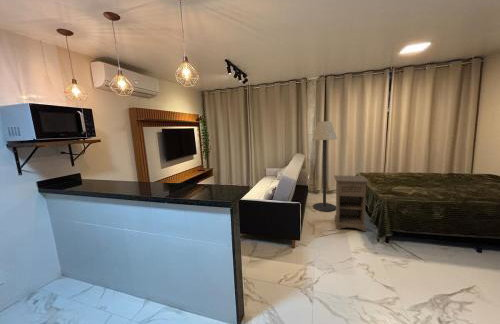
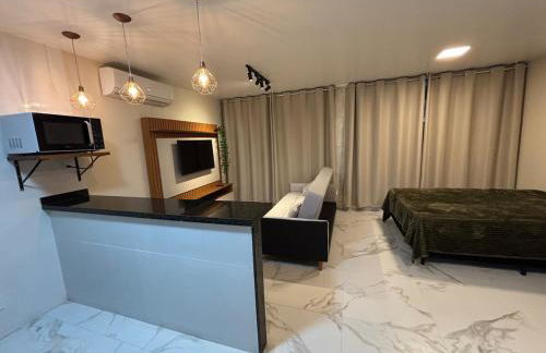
- floor lamp [312,120,338,212]
- nightstand [333,175,370,232]
